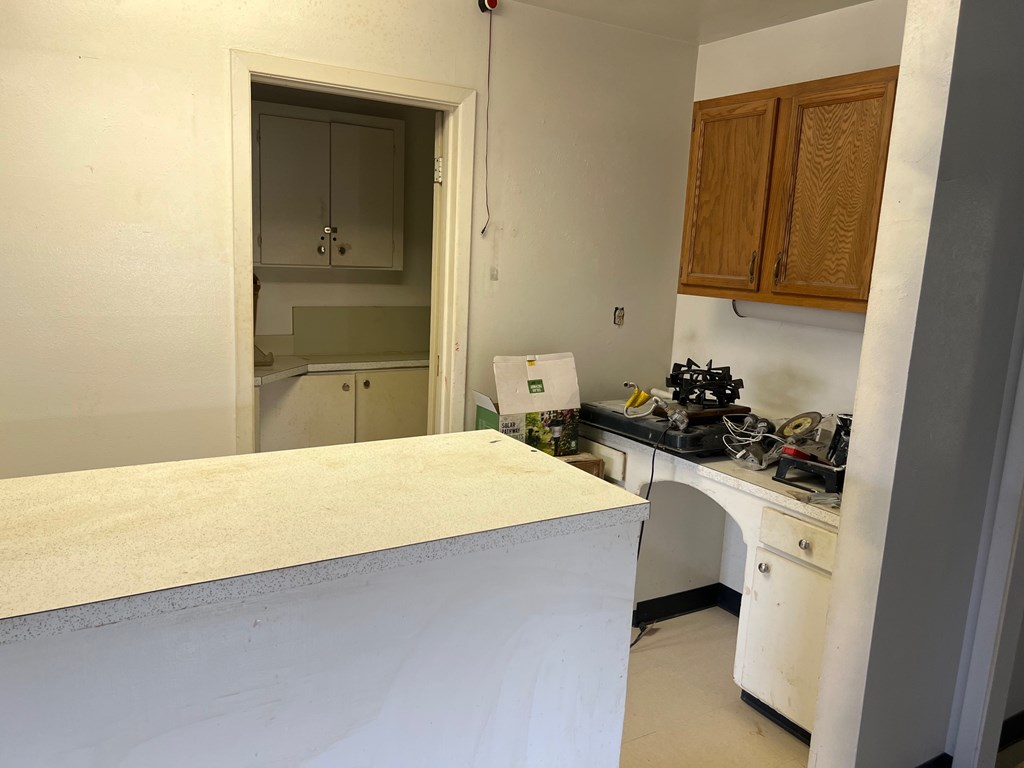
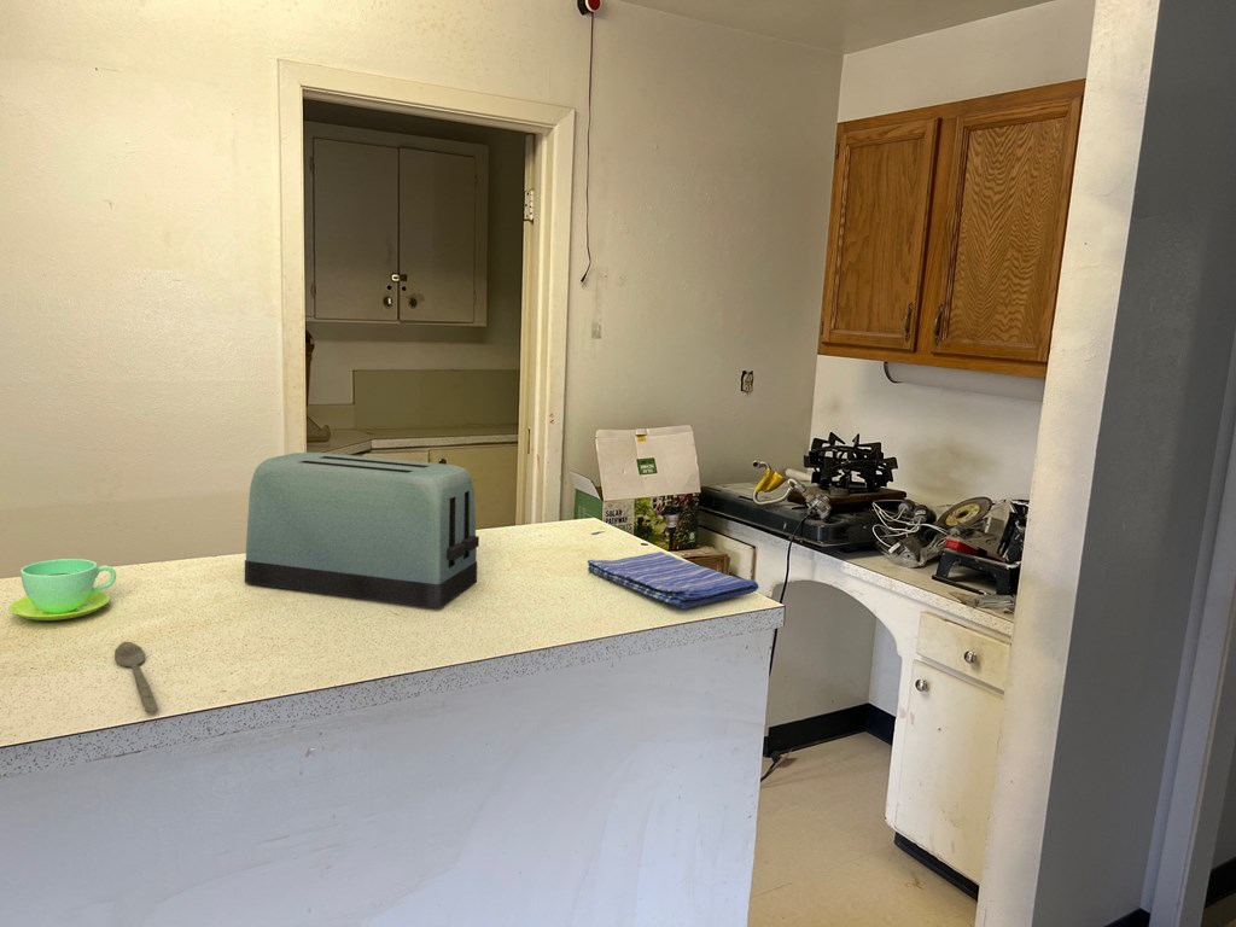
+ spoon [113,641,159,713]
+ toaster [244,451,480,608]
+ cup [7,558,117,622]
+ dish towel [587,550,760,610]
